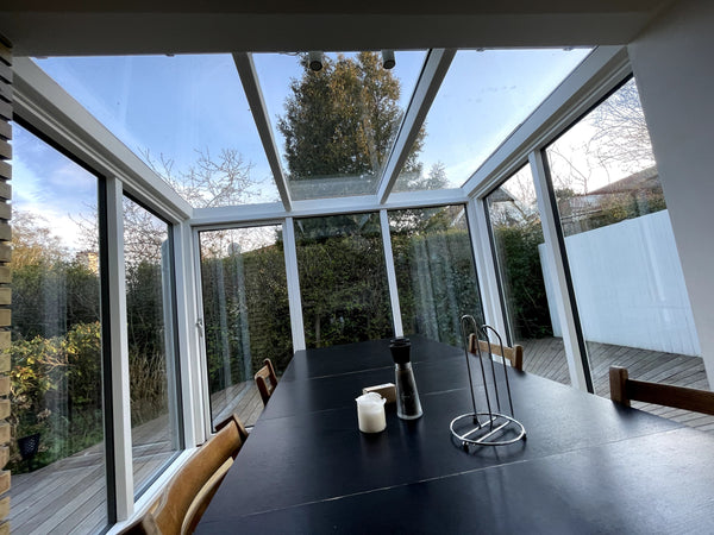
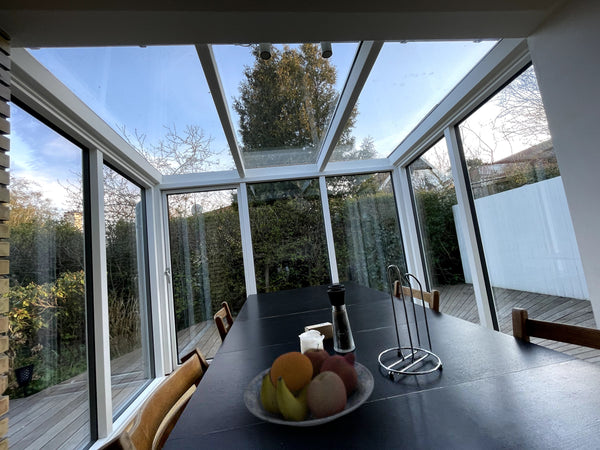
+ fruit bowl [243,343,375,427]
